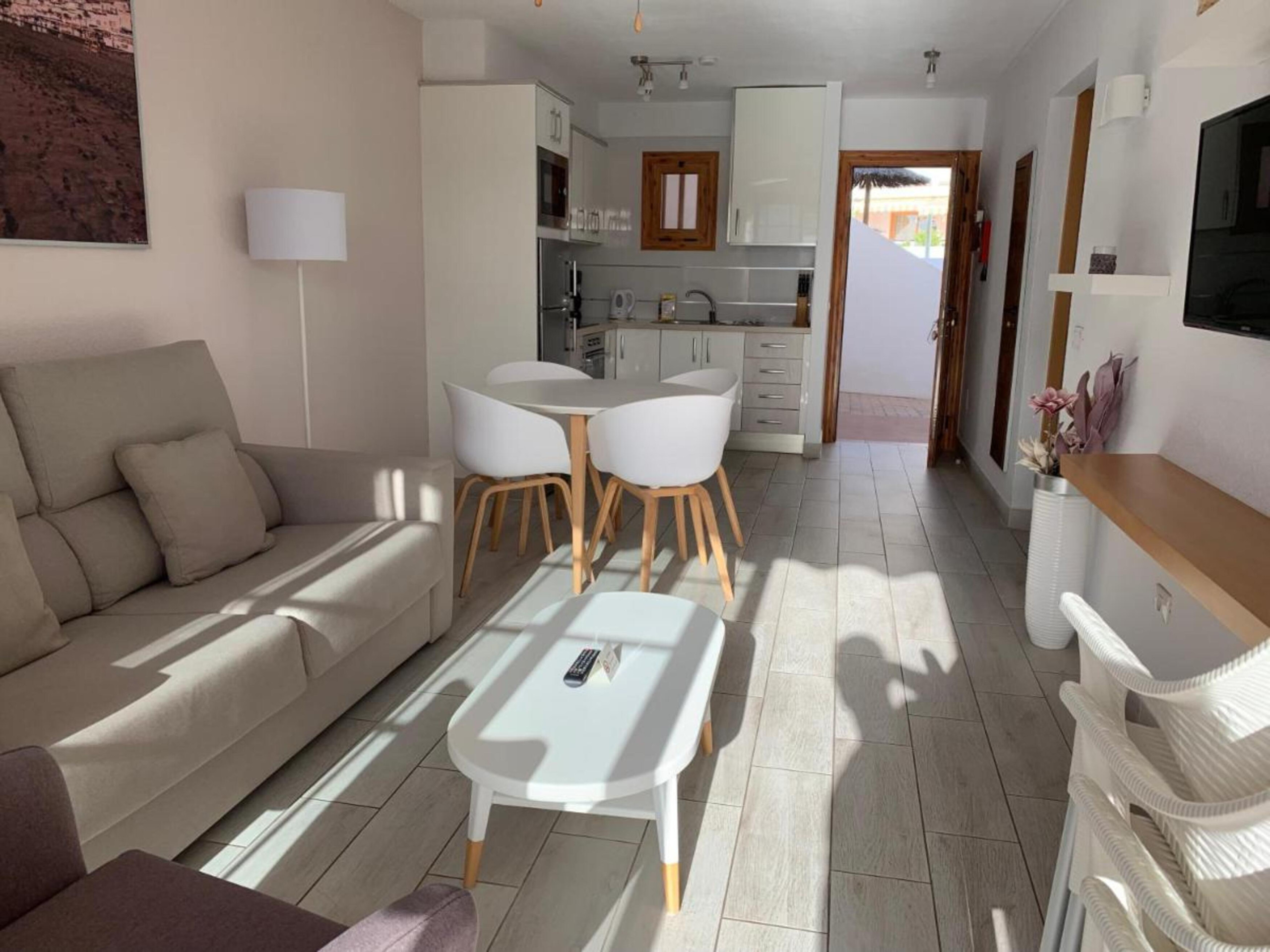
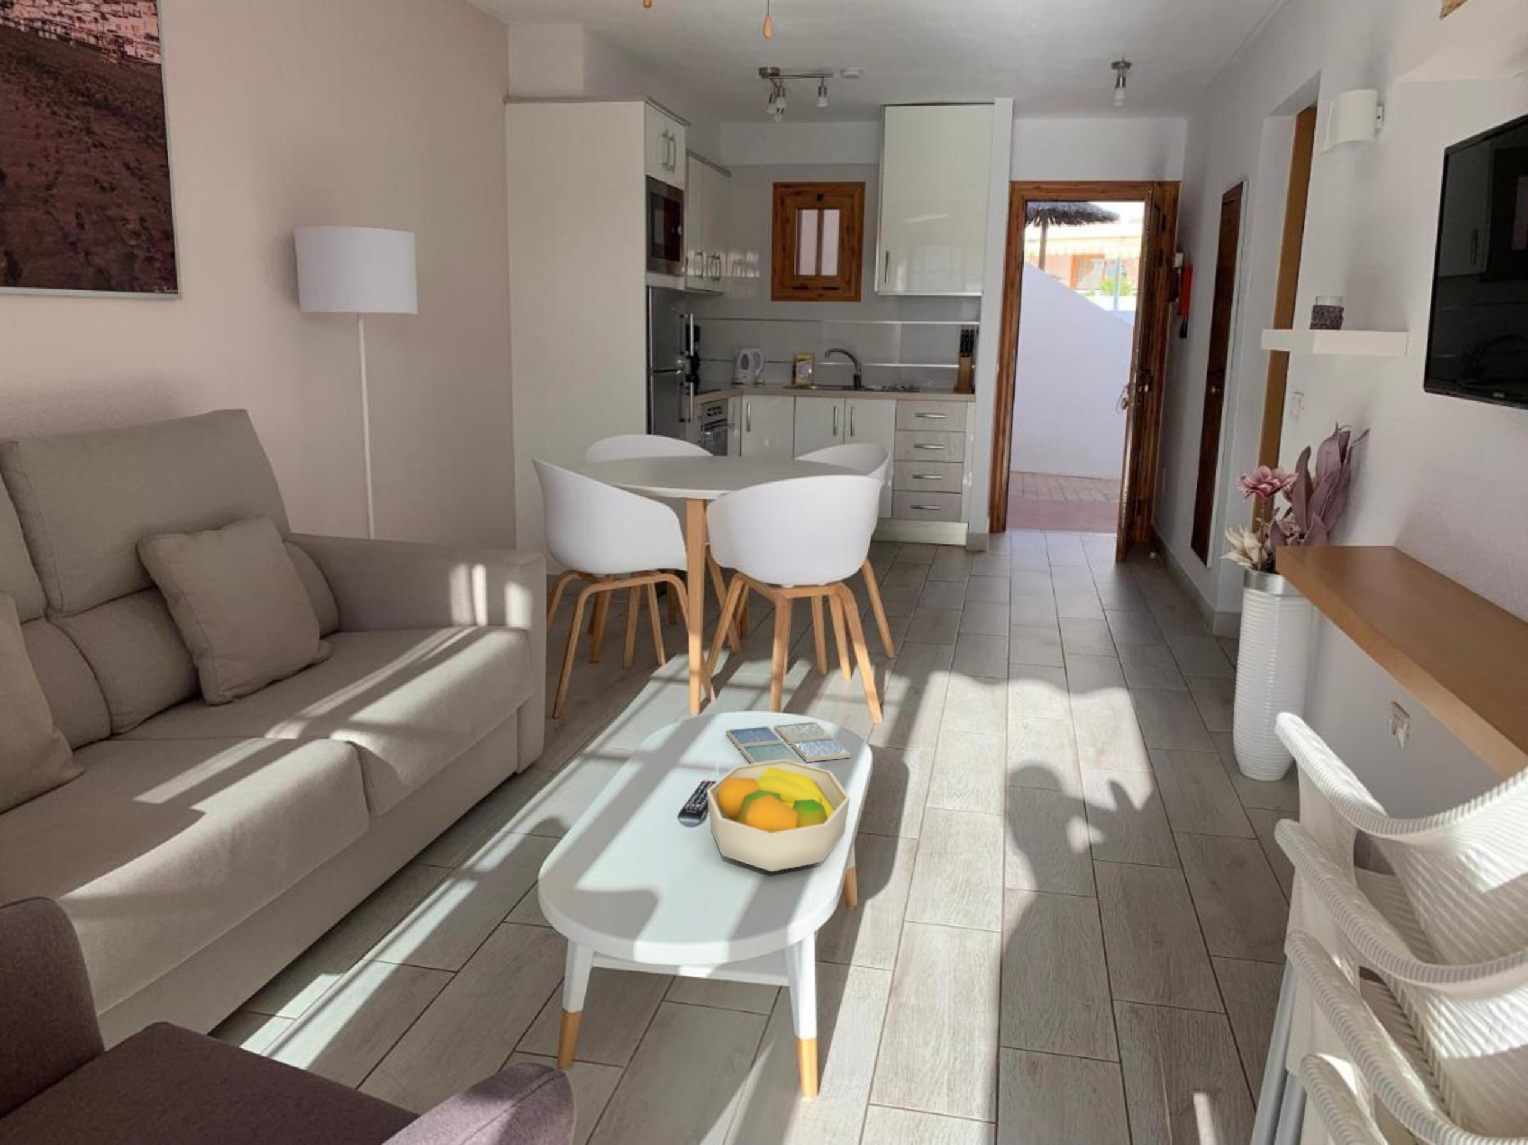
+ drink coaster [725,720,851,764]
+ fruit bowl [706,759,851,872]
